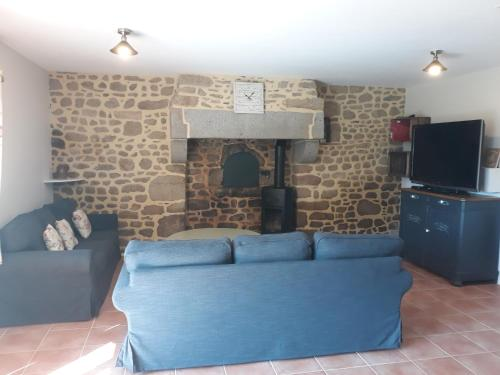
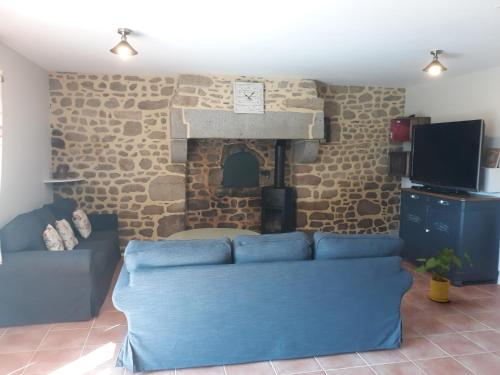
+ house plant [413,247,473,303]
